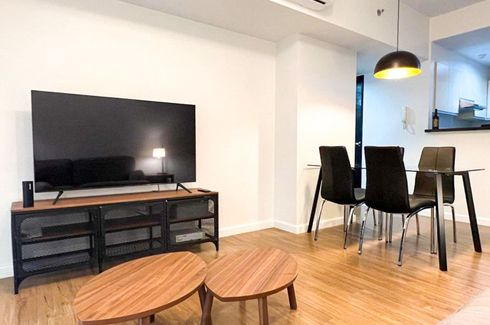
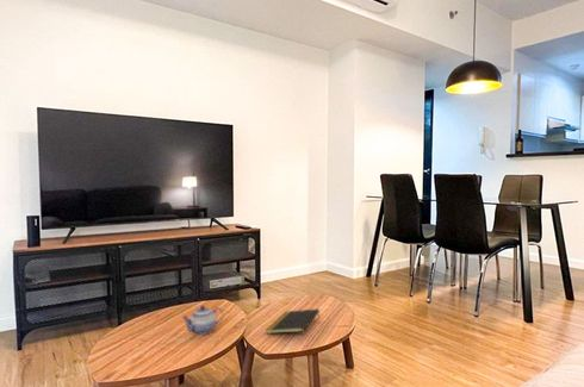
+ teapot [180,305,224,336]
+ notepad [265,308,321,335]
